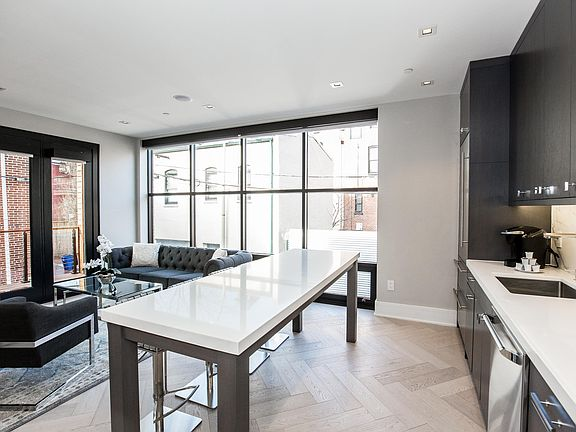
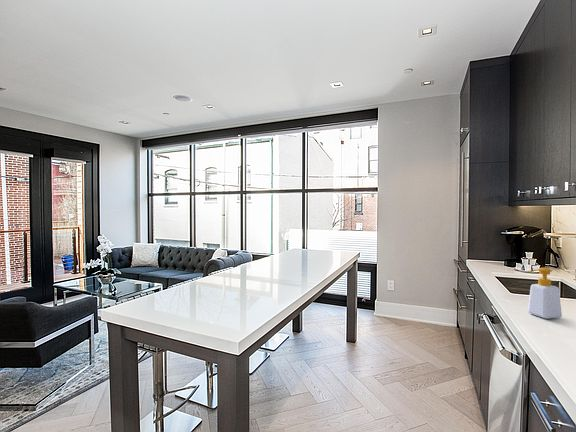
+ soap bottle [527,267,563,320]
